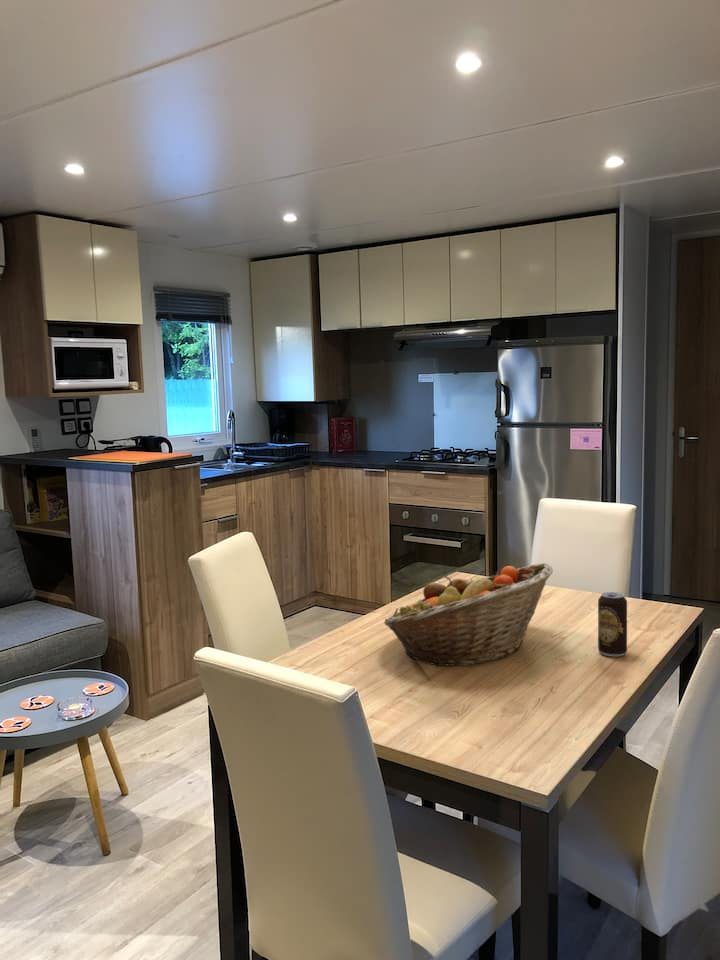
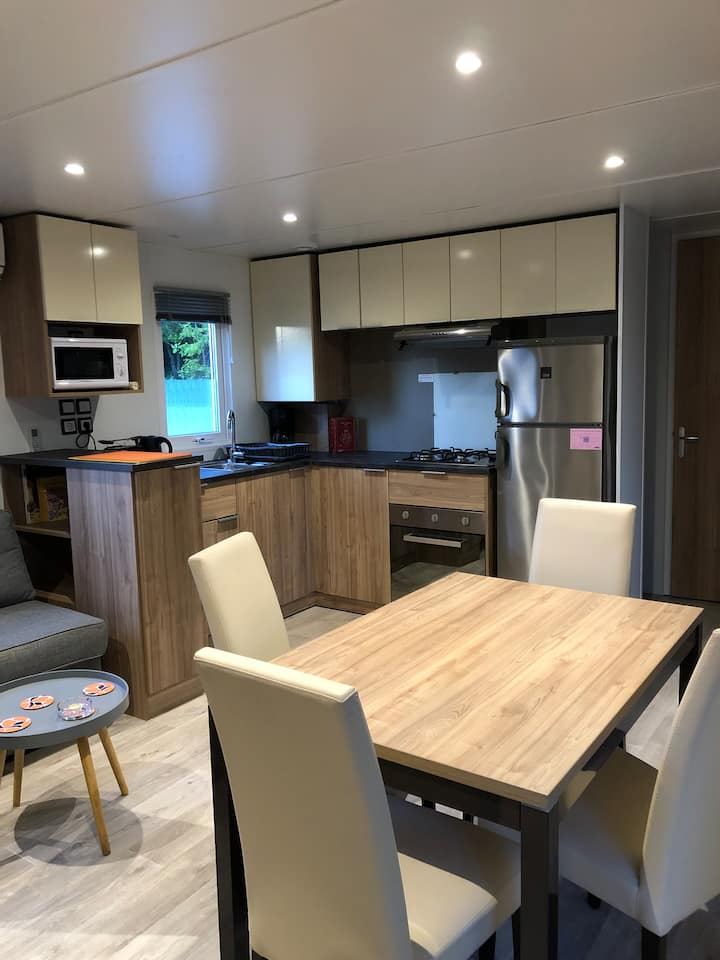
- fruit basket [383,562,554,667]
- beverage can [597,591,628,658]
